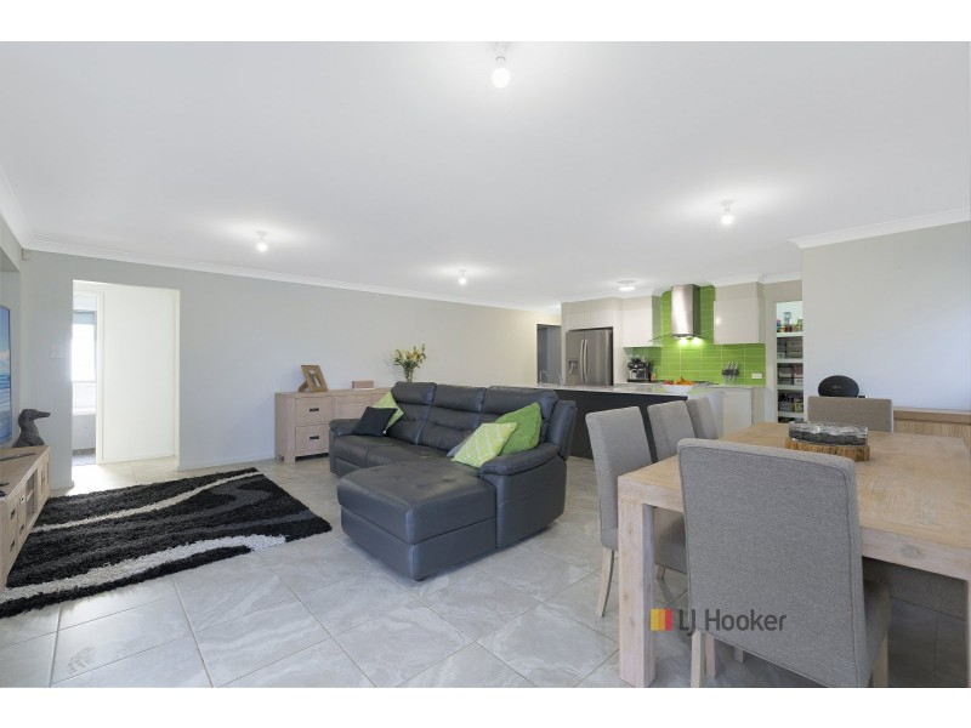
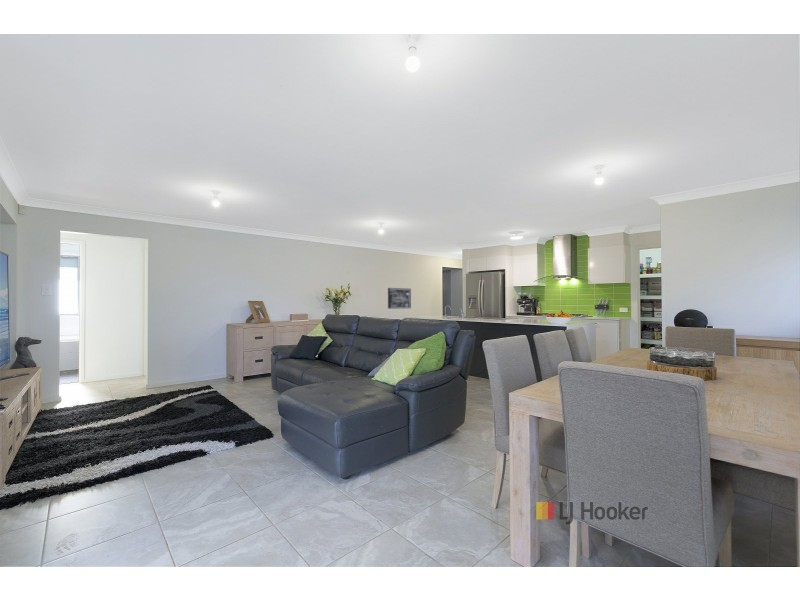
+ wall art [387,287,412,310]
